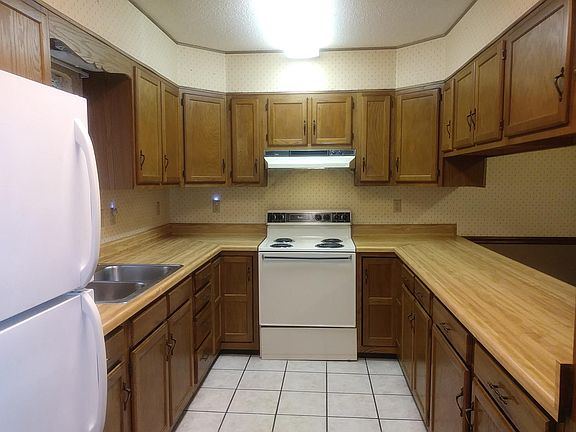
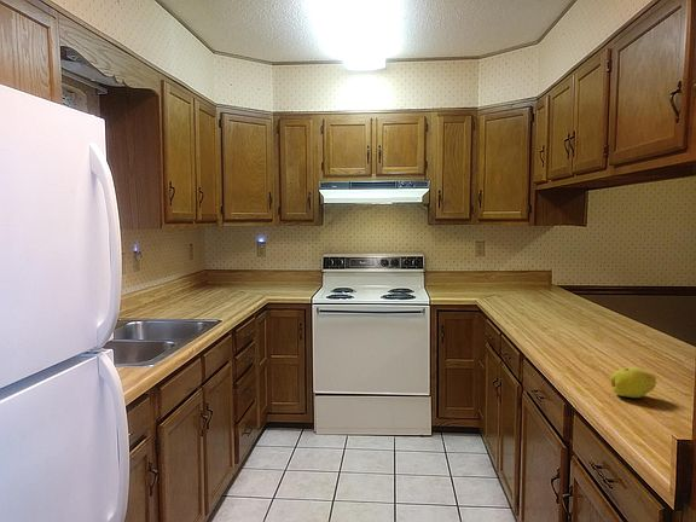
+ fruit [609,366,659,399]
